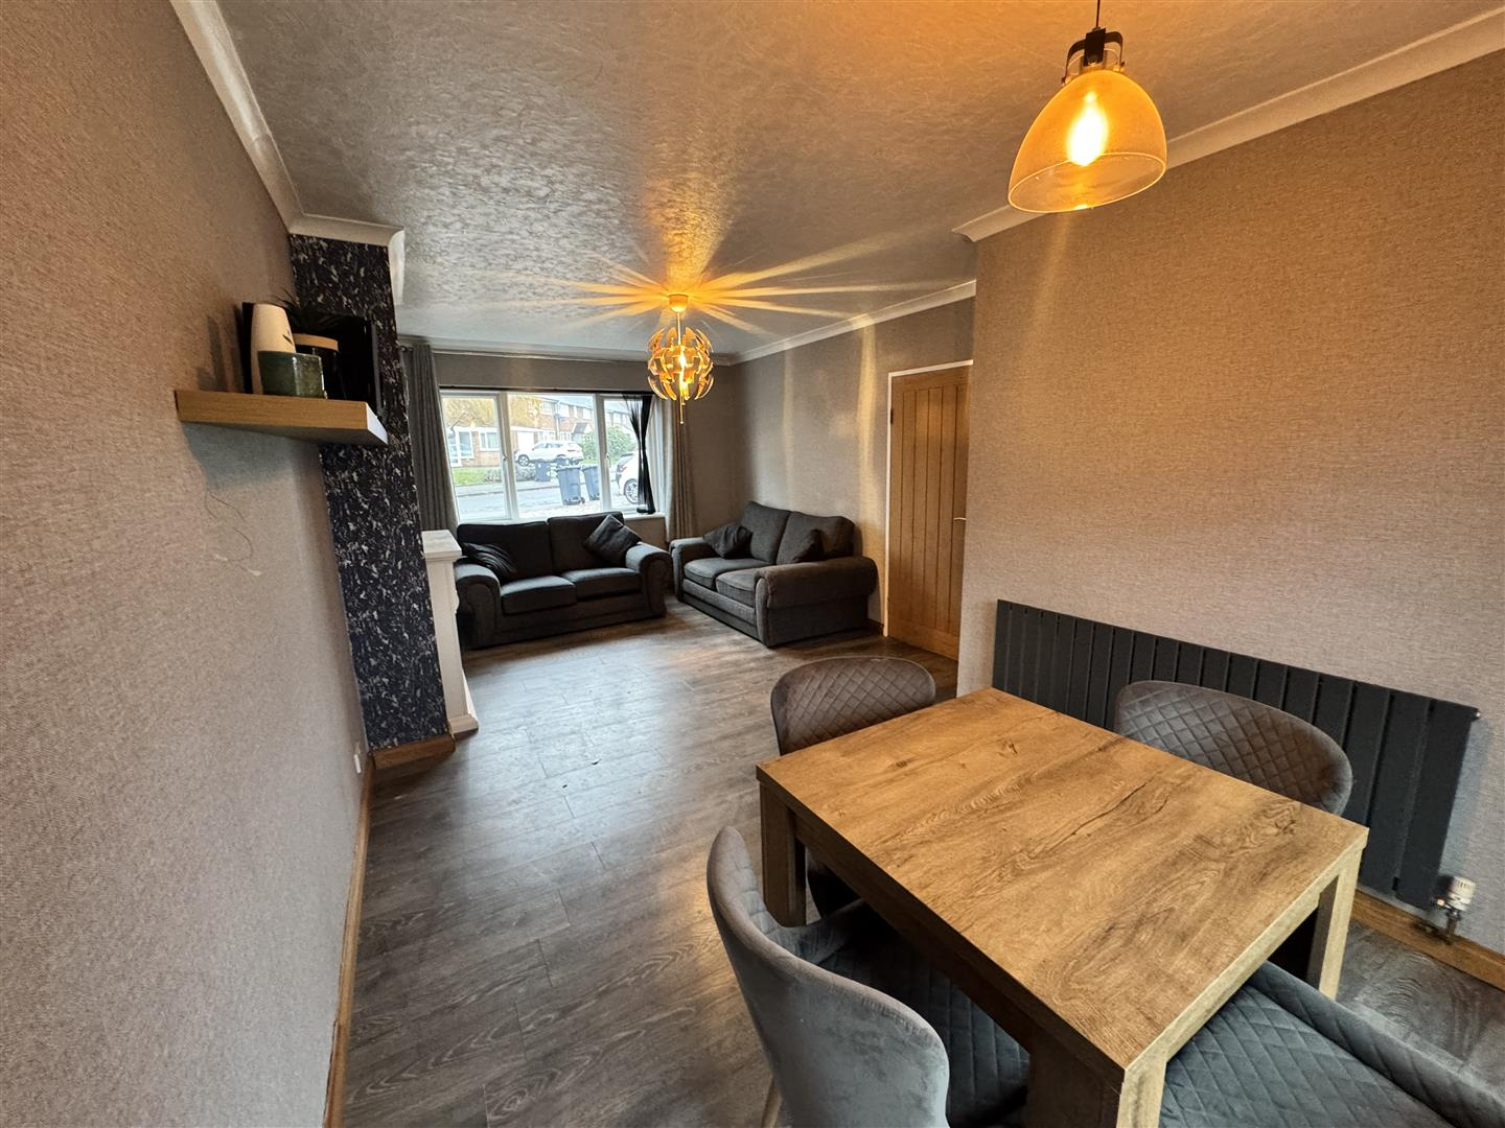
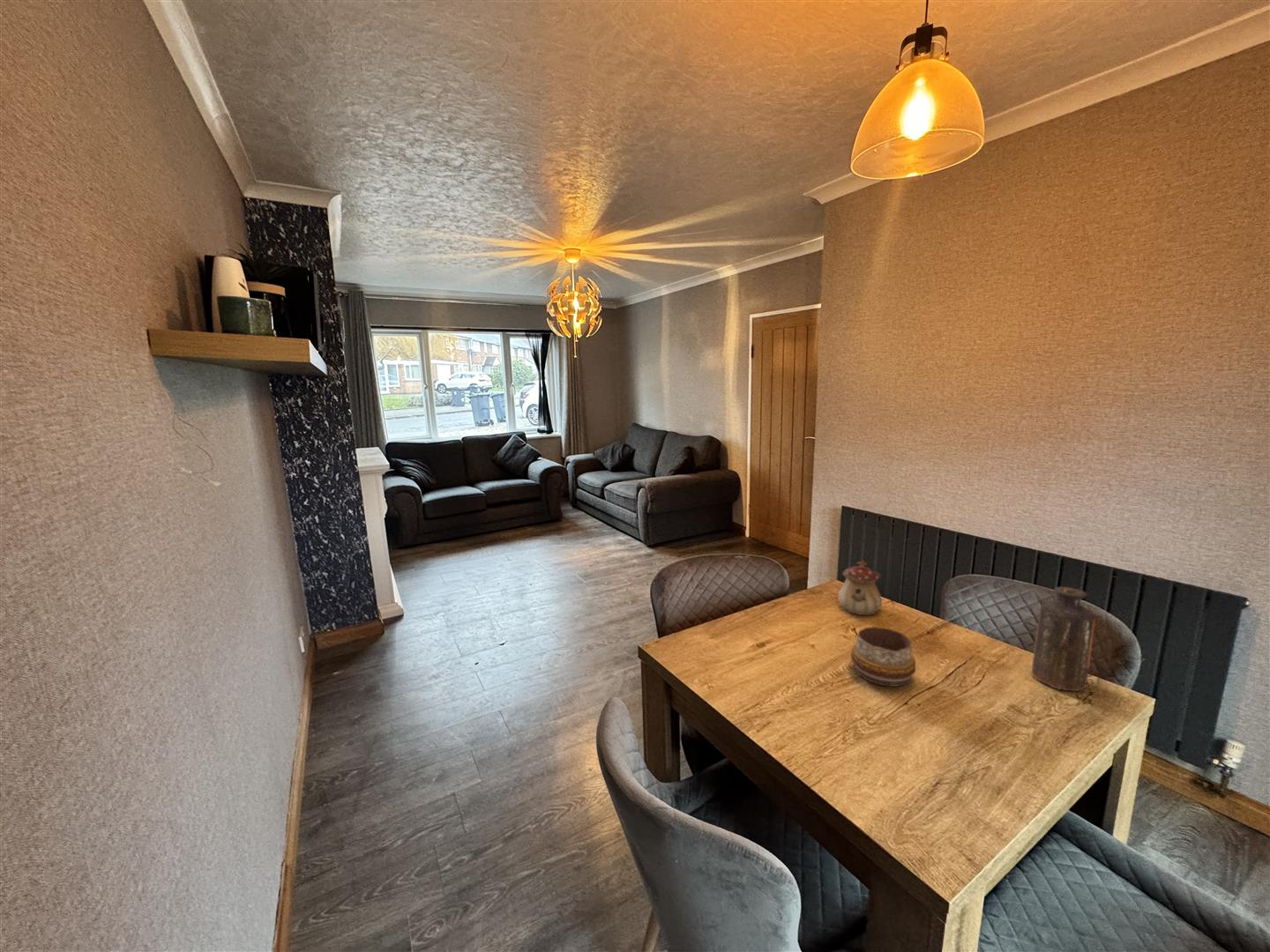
+ decorative bowl [850,626,916,688]
+ teapot [837,560,883,616]
+ bottle [1031,586,1096,692]
